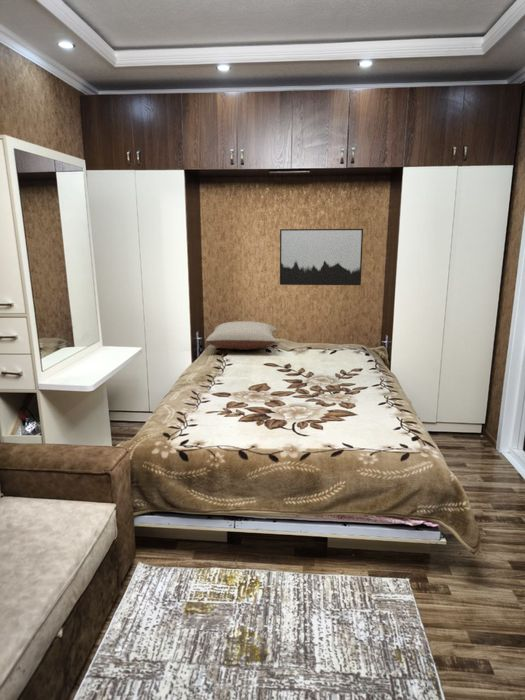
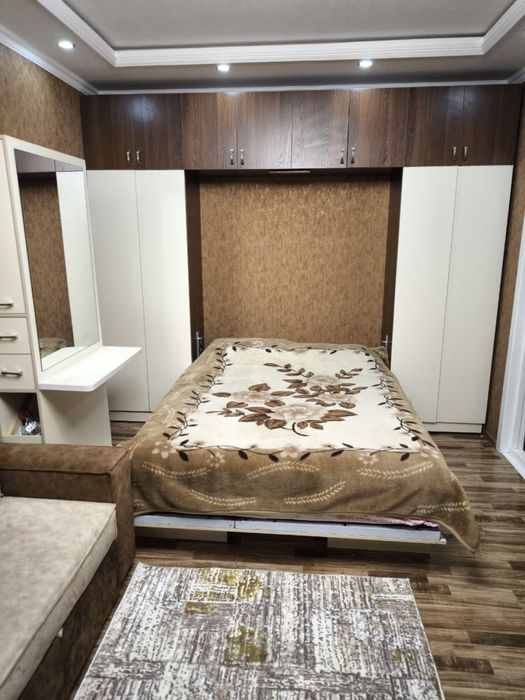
- pillow [205,320,278,351]
- wall art [279,228,364,286]
